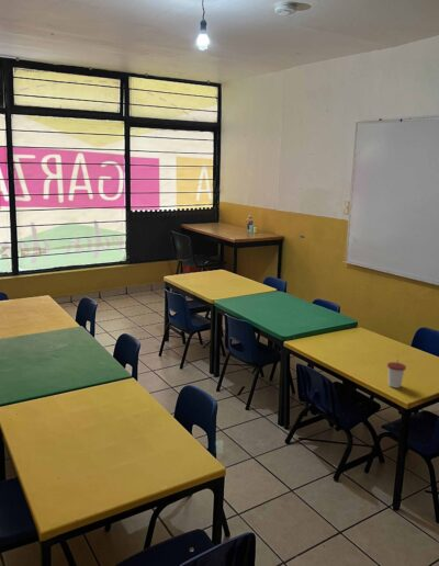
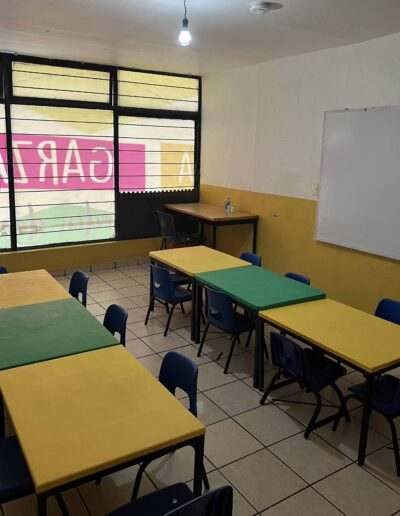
- cup [386,359,407,389]
